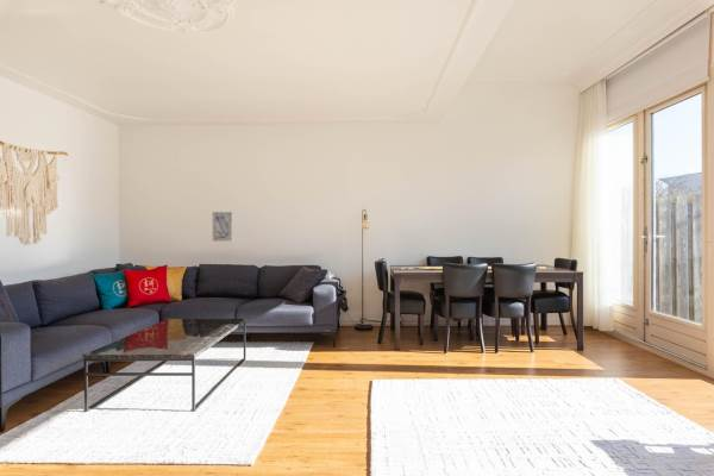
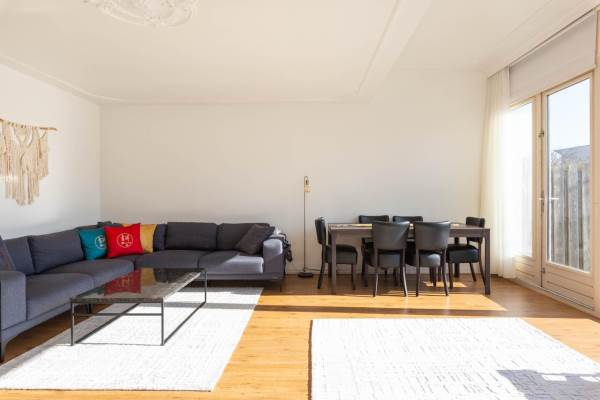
- wall art [212,211,234,243]
